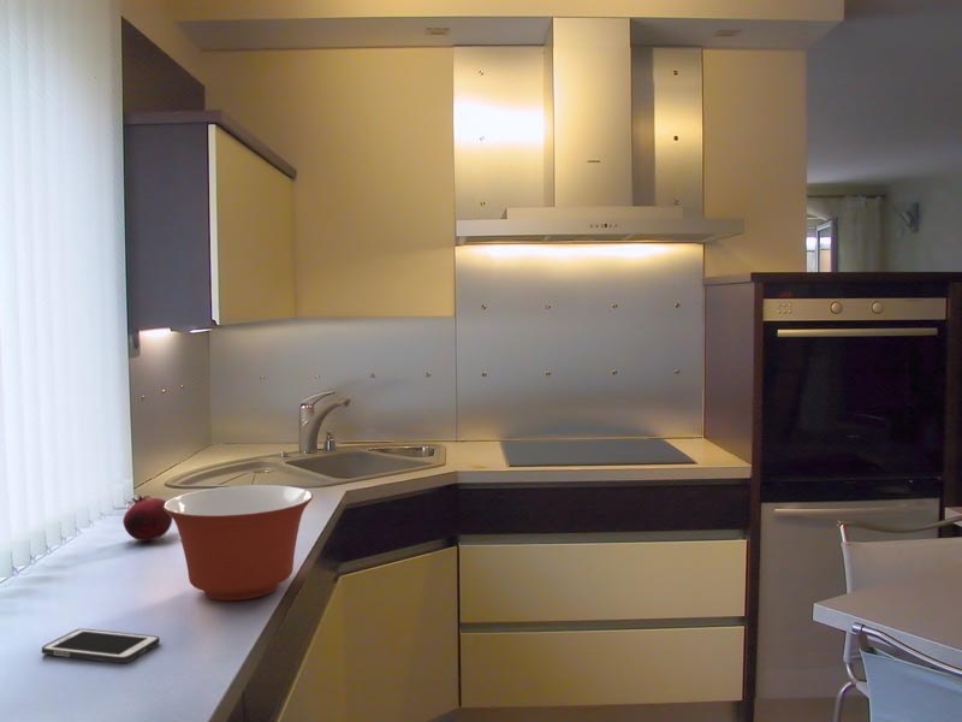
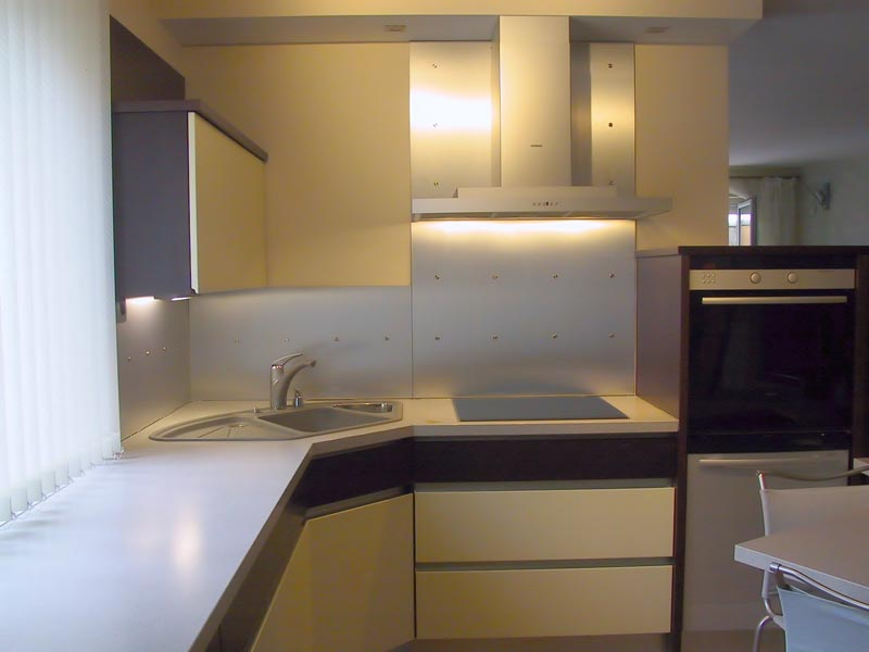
- fruit [121,495,173,542]
- cell phone [41,628,161,664]
- mixing bowl [164,484,314,602]
